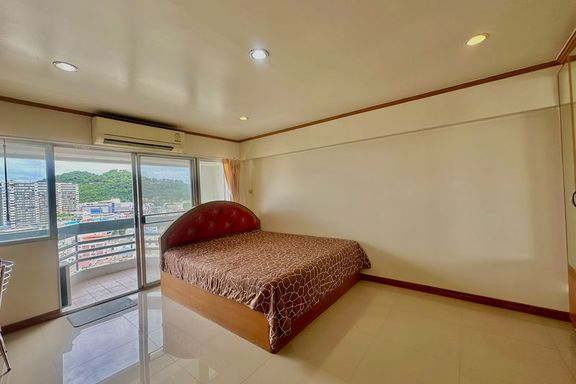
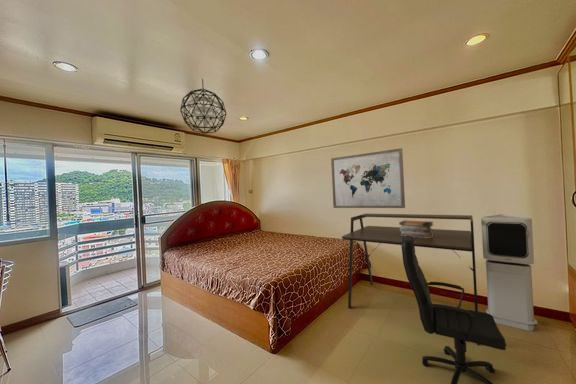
+ office chair [400,235,507,384]
+ wall art [330,147,406,209]
+ book stack [398,220,434,238]
+ air purifier [480,214,538,332]
+ desk [341,213,480,346]
+ pendant light [179,78,227,135]
